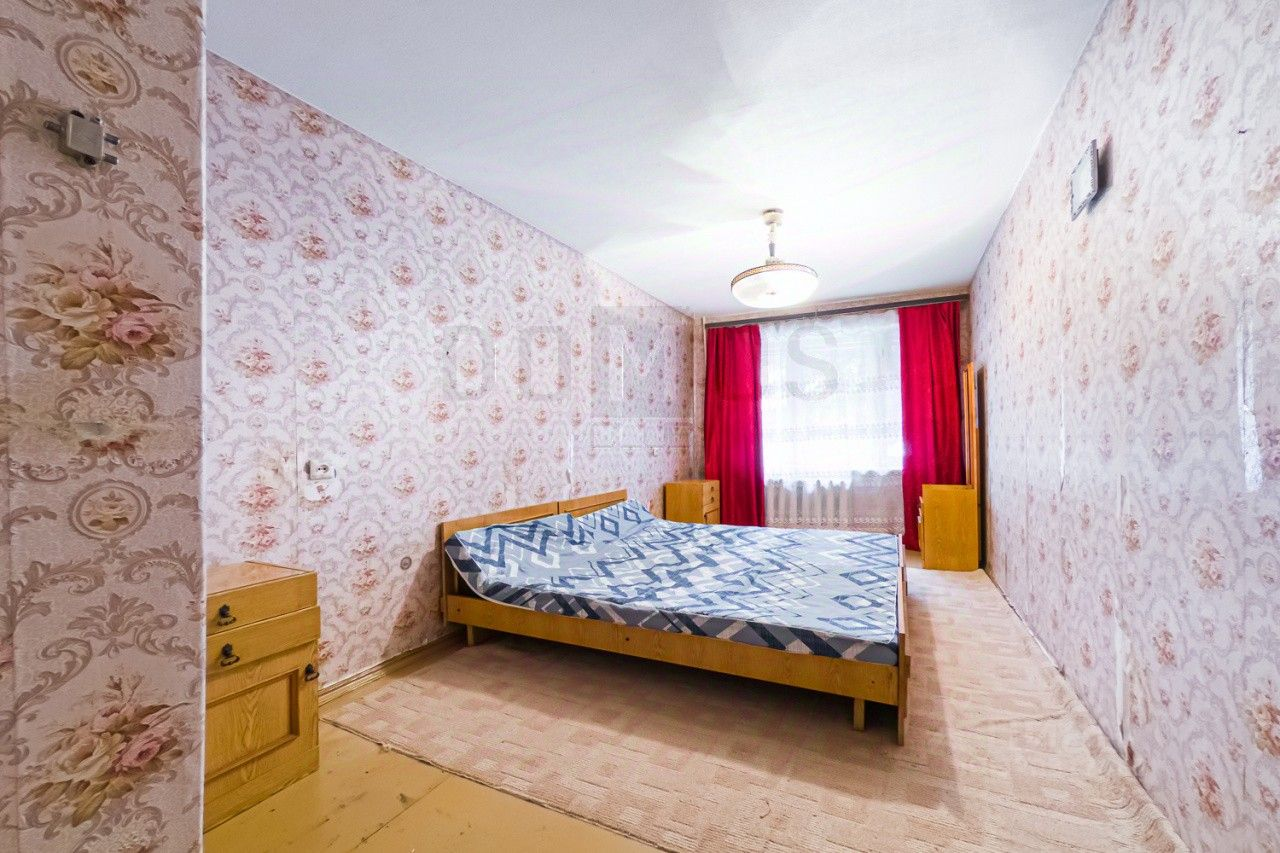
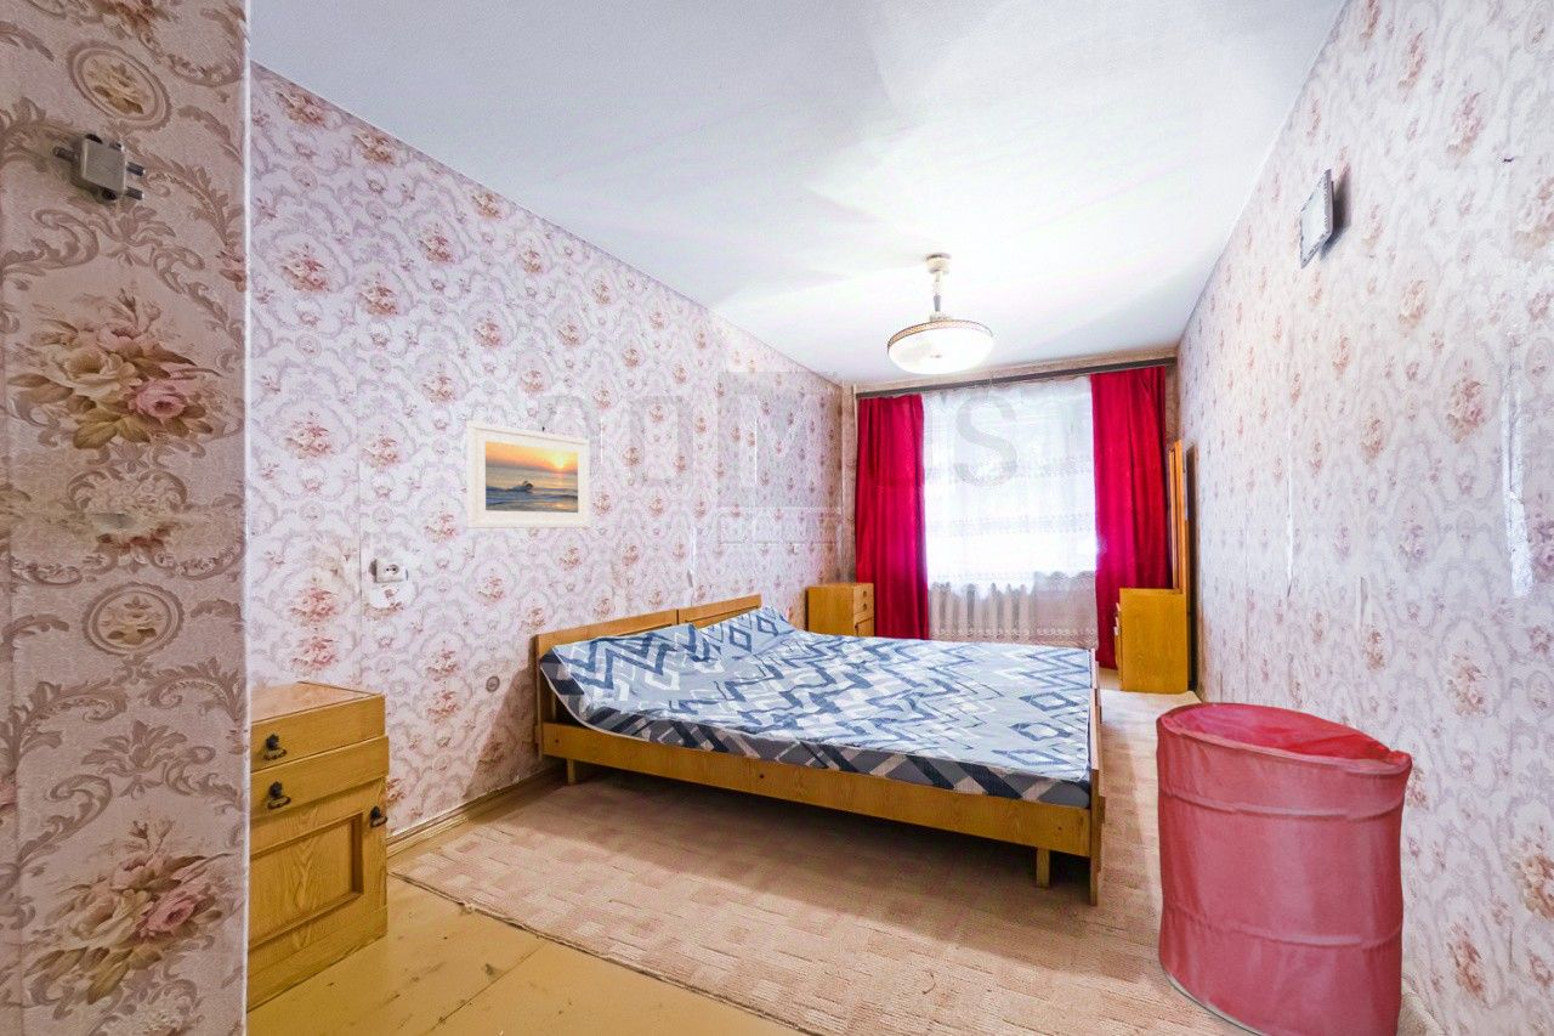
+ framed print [465,420,591,530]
+ laundry hamper [1155,701,1414,1036]
